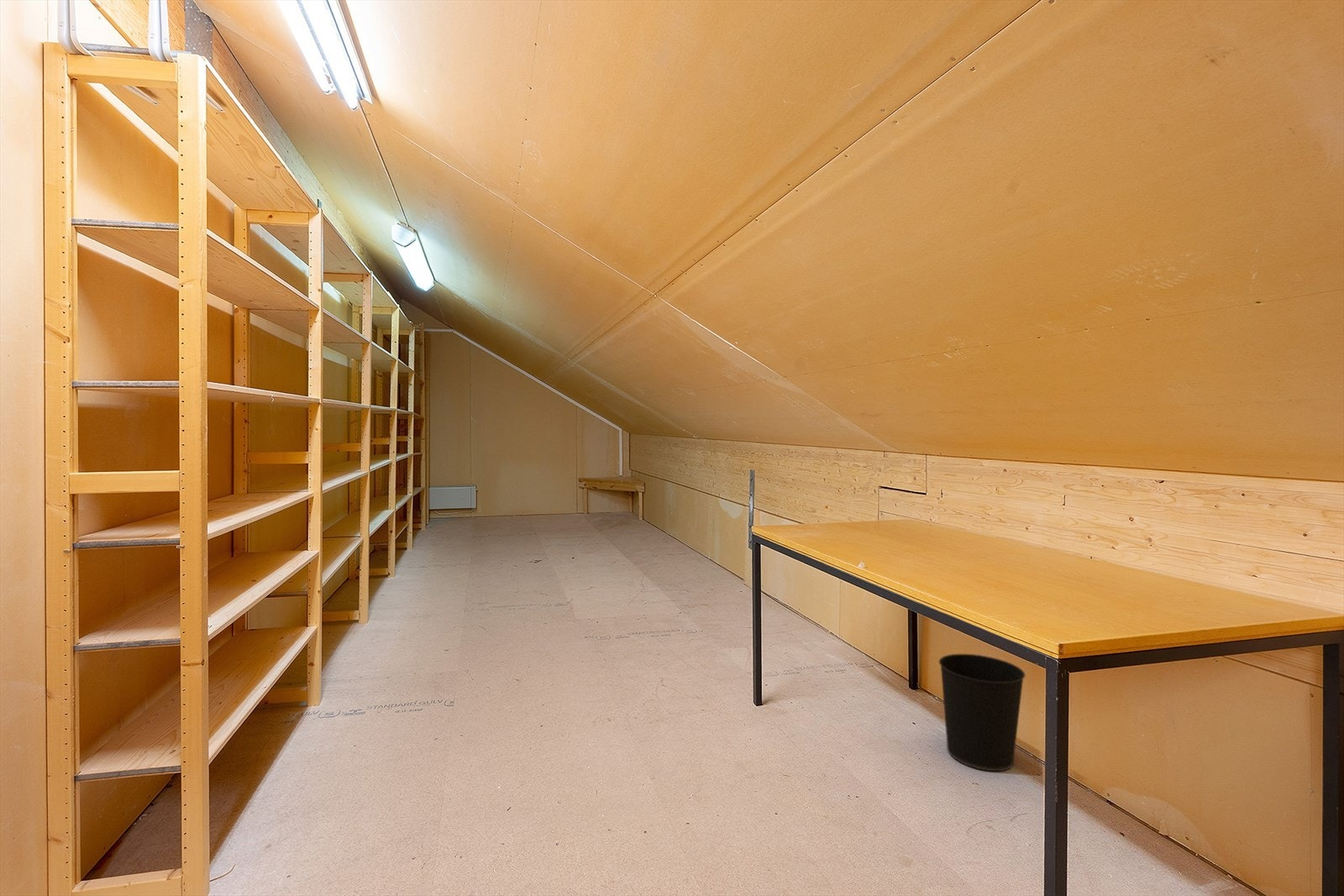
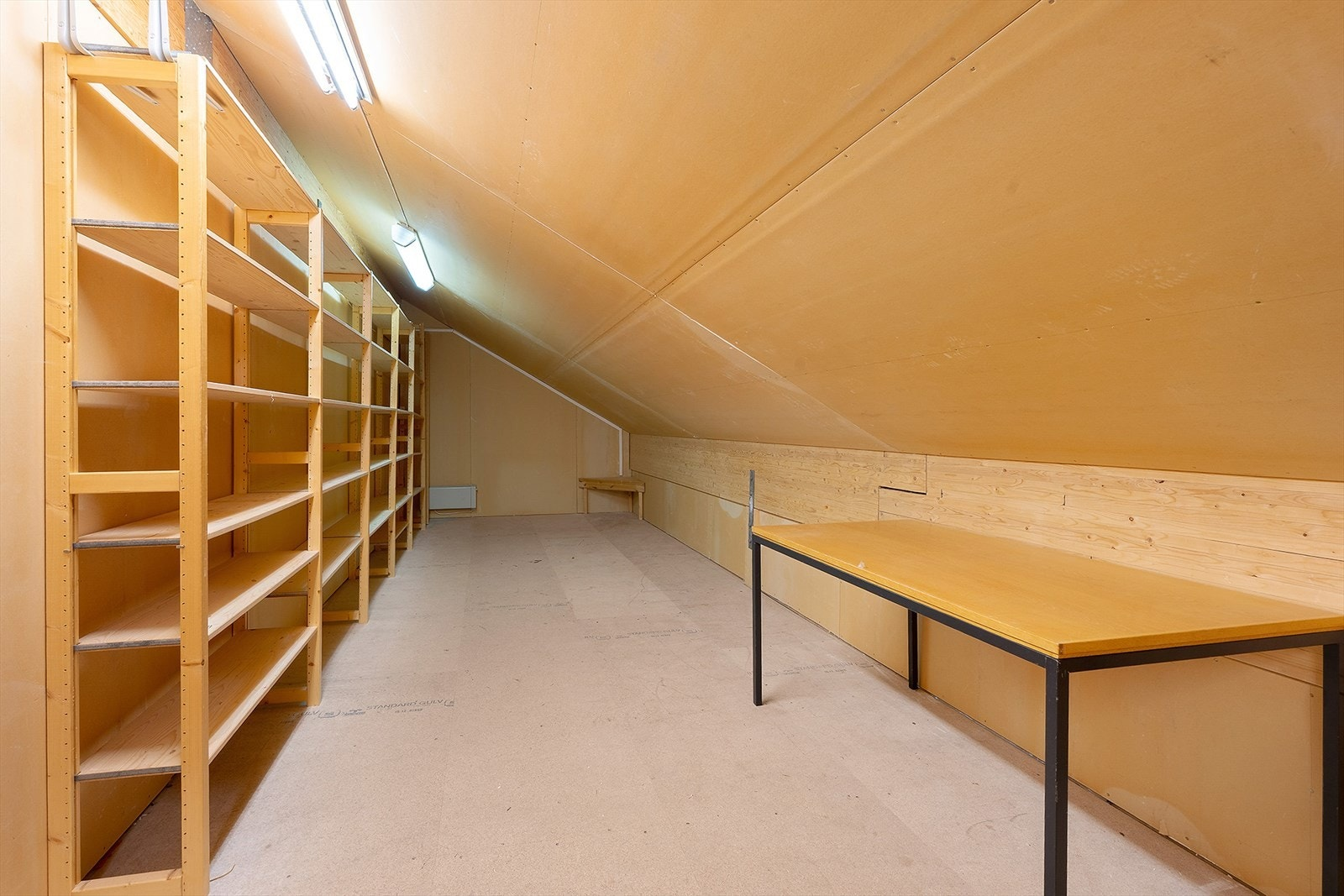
- wastebasket [938,653,1026,772]
